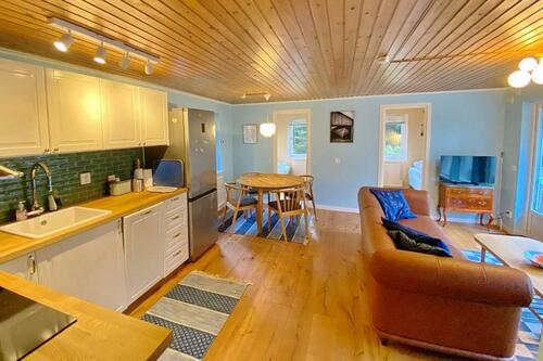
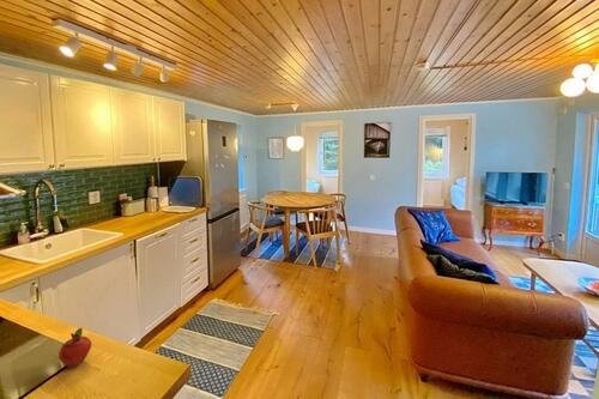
+ fruit [58,327,92,369]
